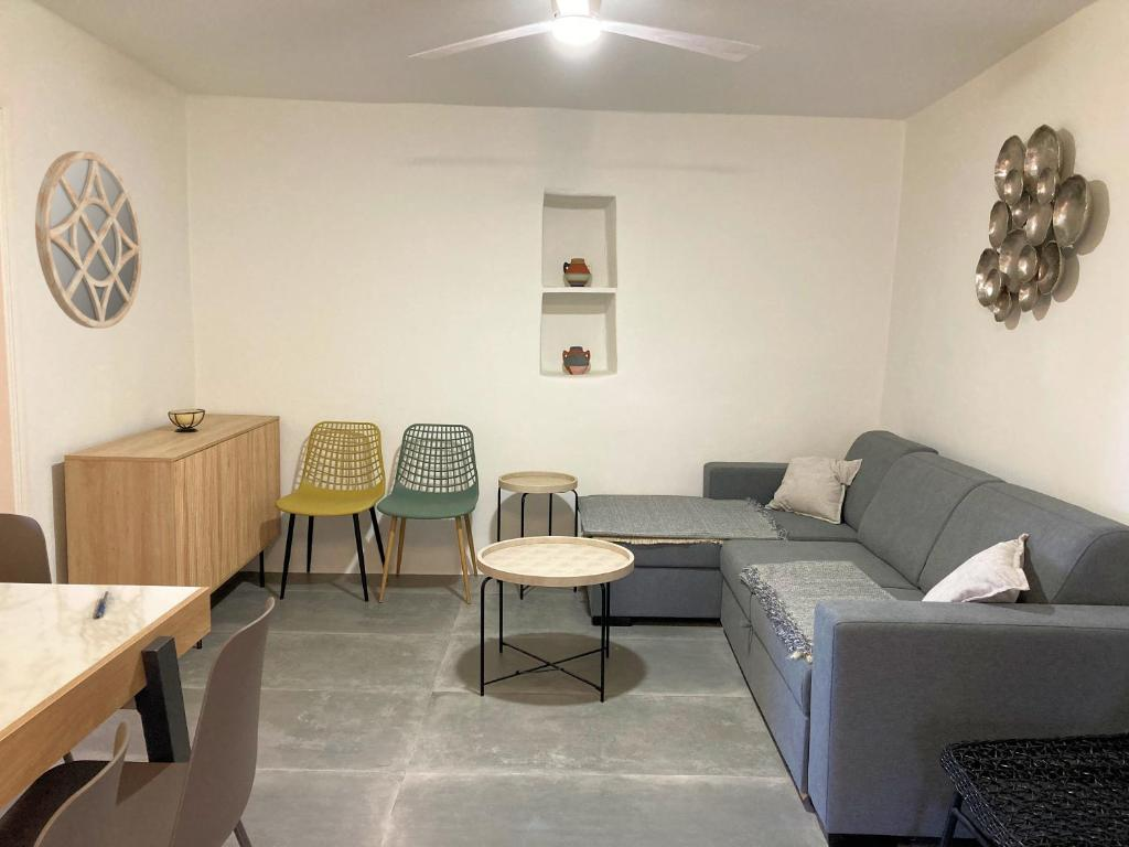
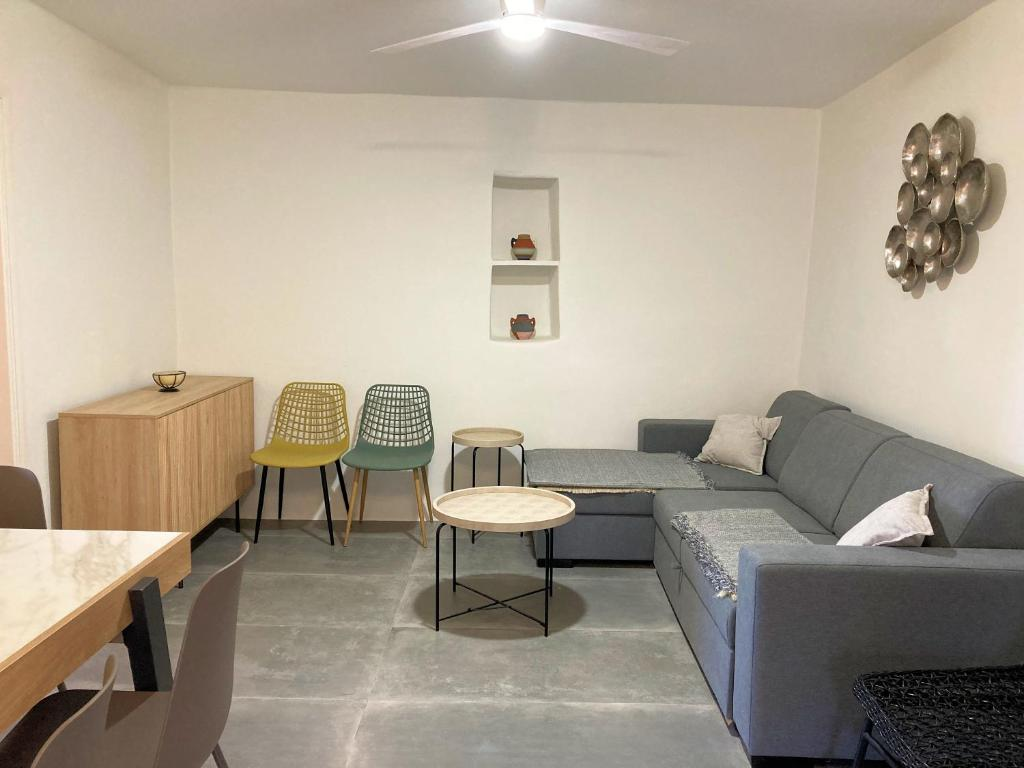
- home mirror [34,150,143,330]
- pen [93,590,112,619]
